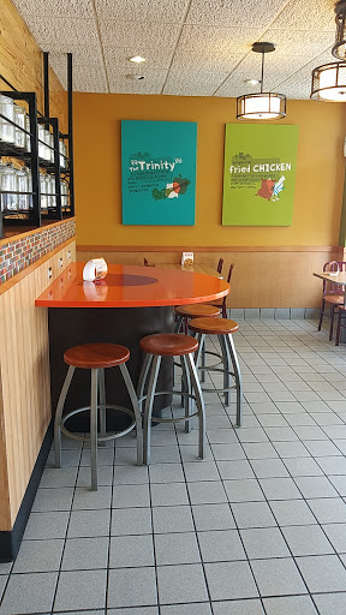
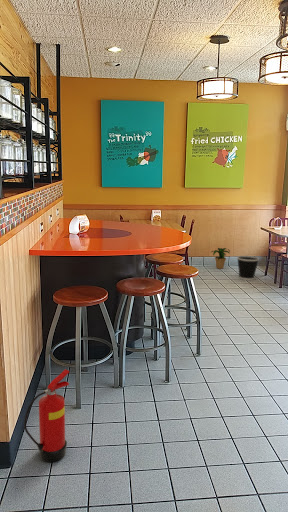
+ wastebasket [236,255,260,281]
+ potted plant [209,247,231,270]
+ fire extinguisher [23,368,70,463]
